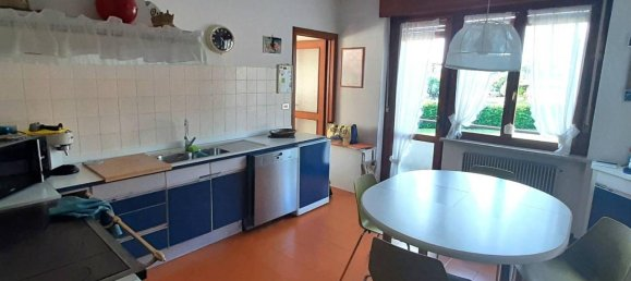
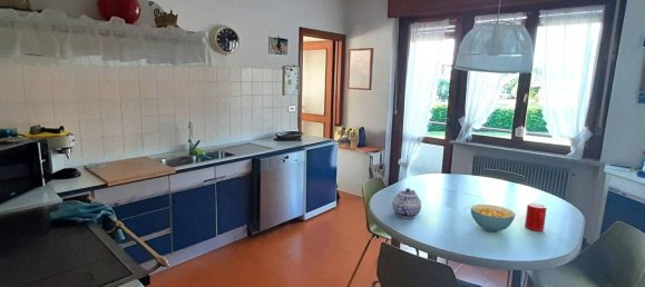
+ cup [524,201,548,232]
+ cereal bowl [470,204,517,232]
+ teapot [391,187,422,219]
